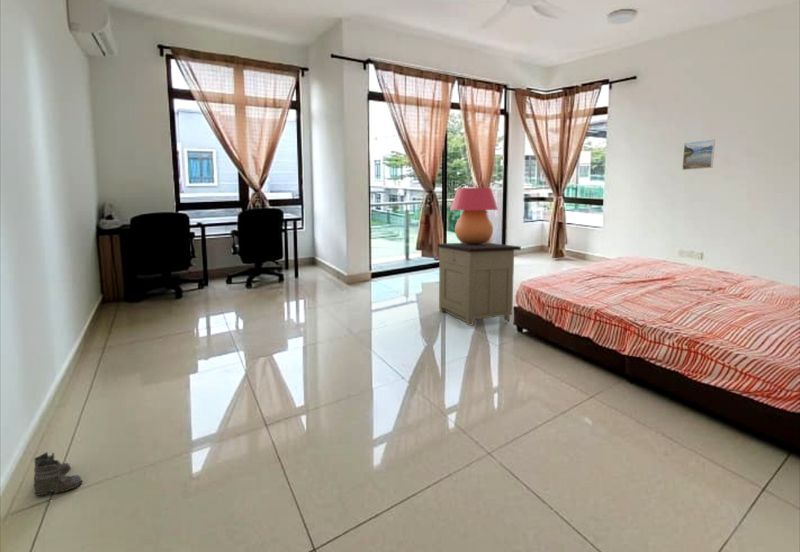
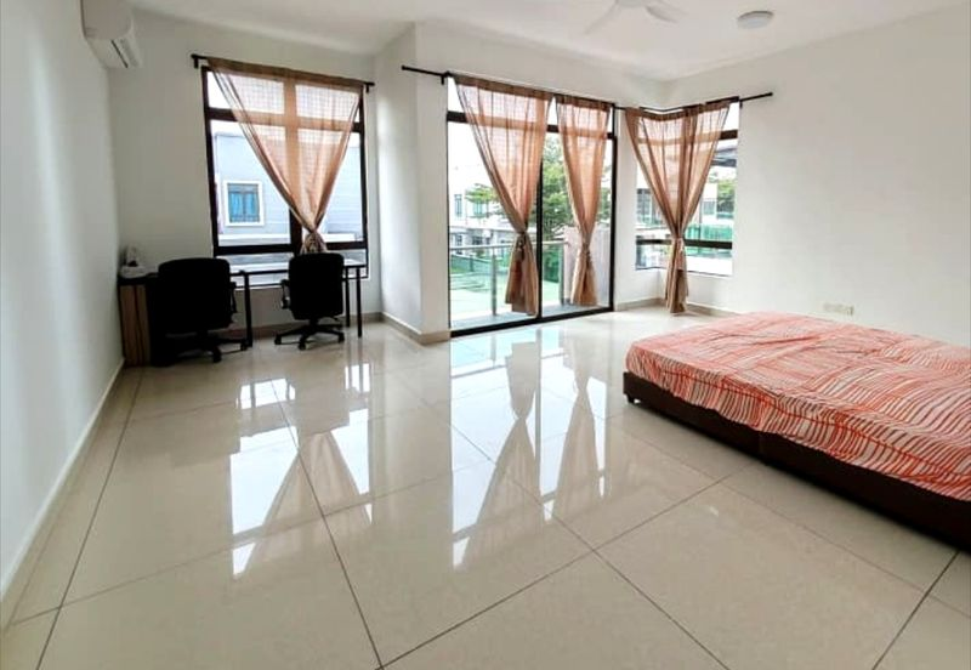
- nightstand [436,242,522,327]
- table lamp [449,187,500,244]
- boots [32,451,83,499]
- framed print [681,138,716,171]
